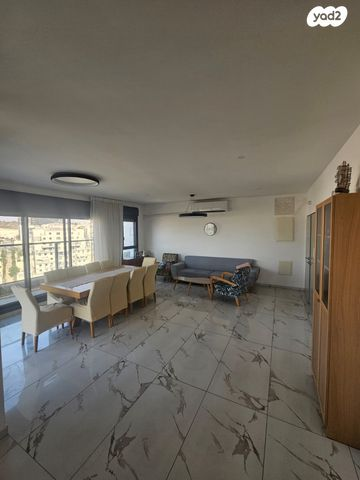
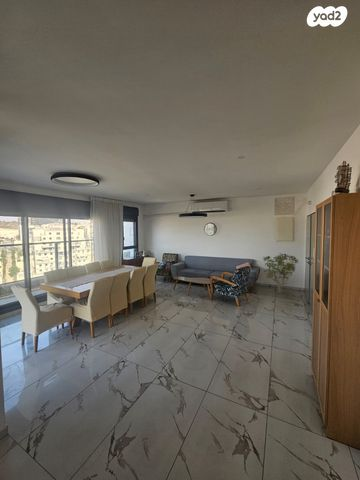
+ shrub [262,252,300,294]
